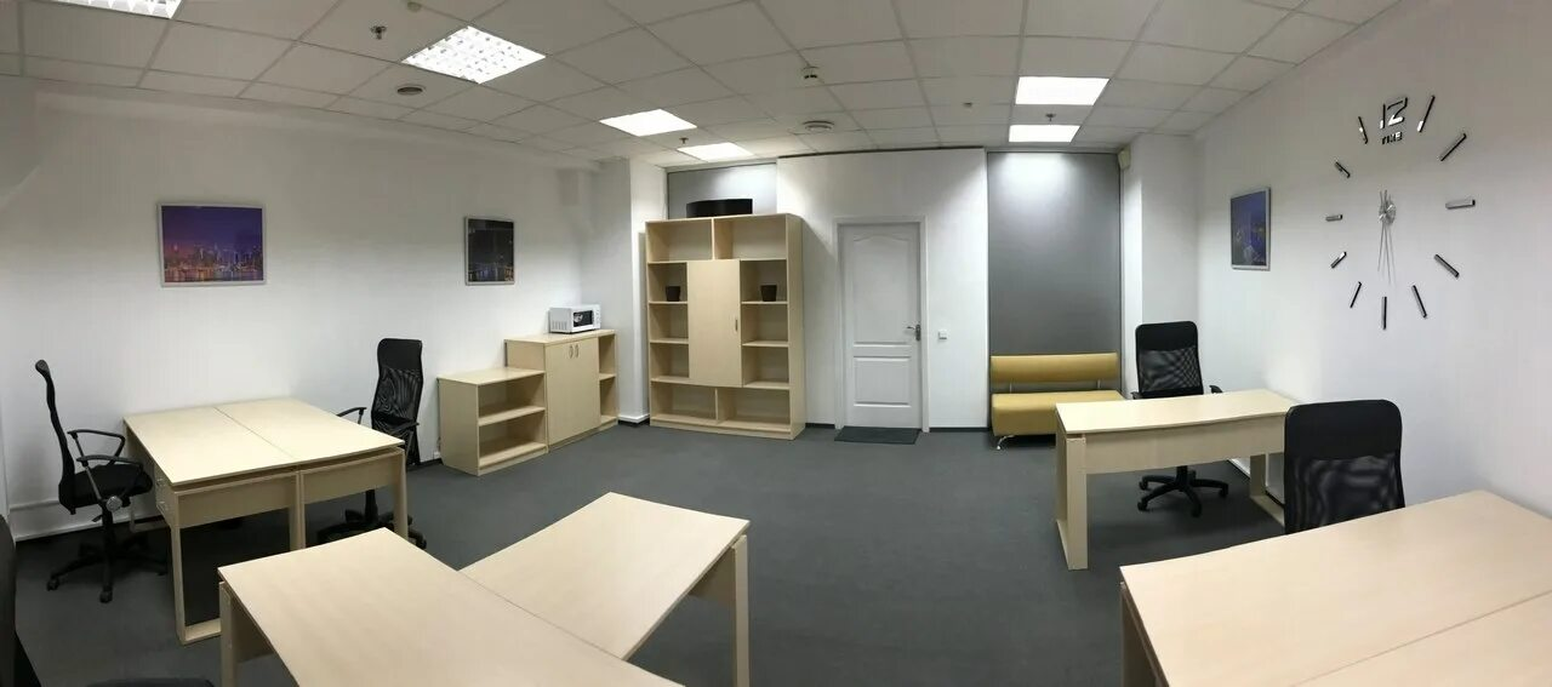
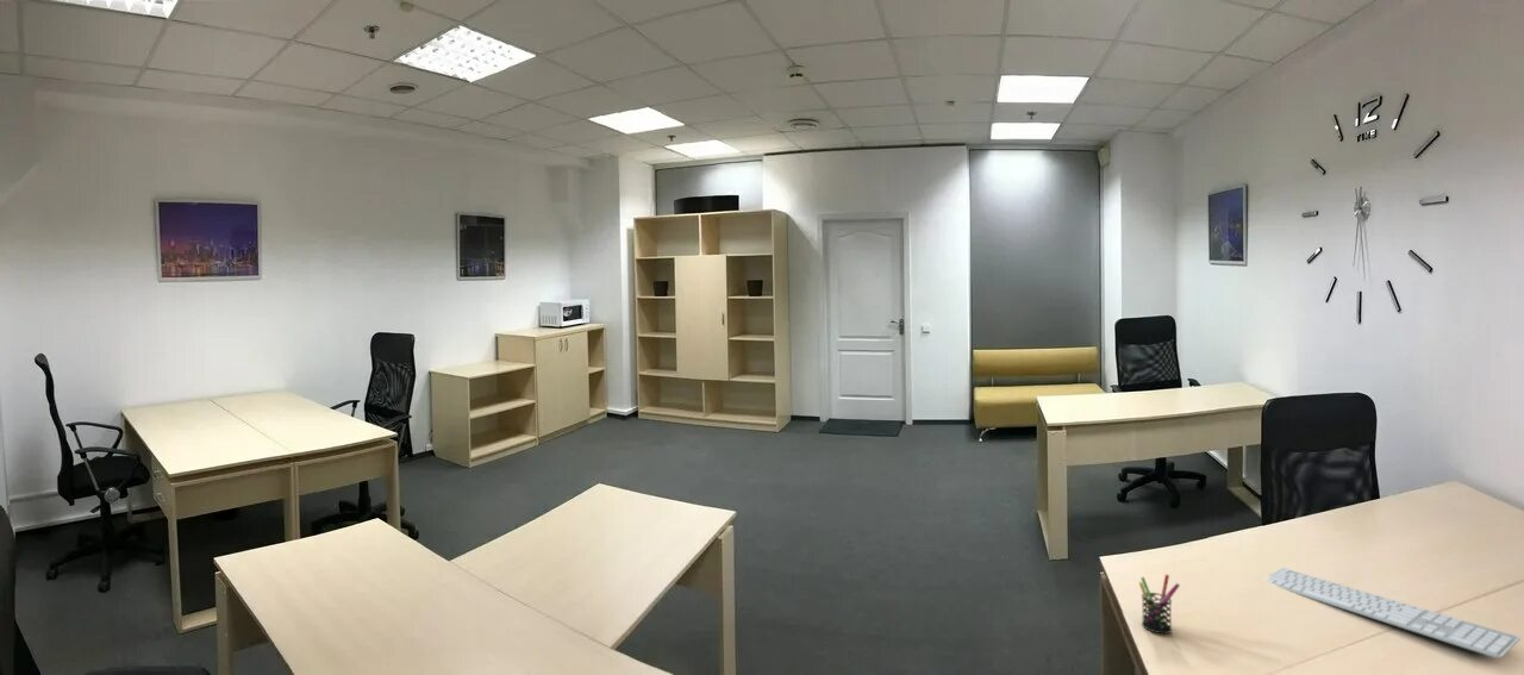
+ keyboard [1264,567,1522,661]
+ pen holder [1138,573,1181,635]
